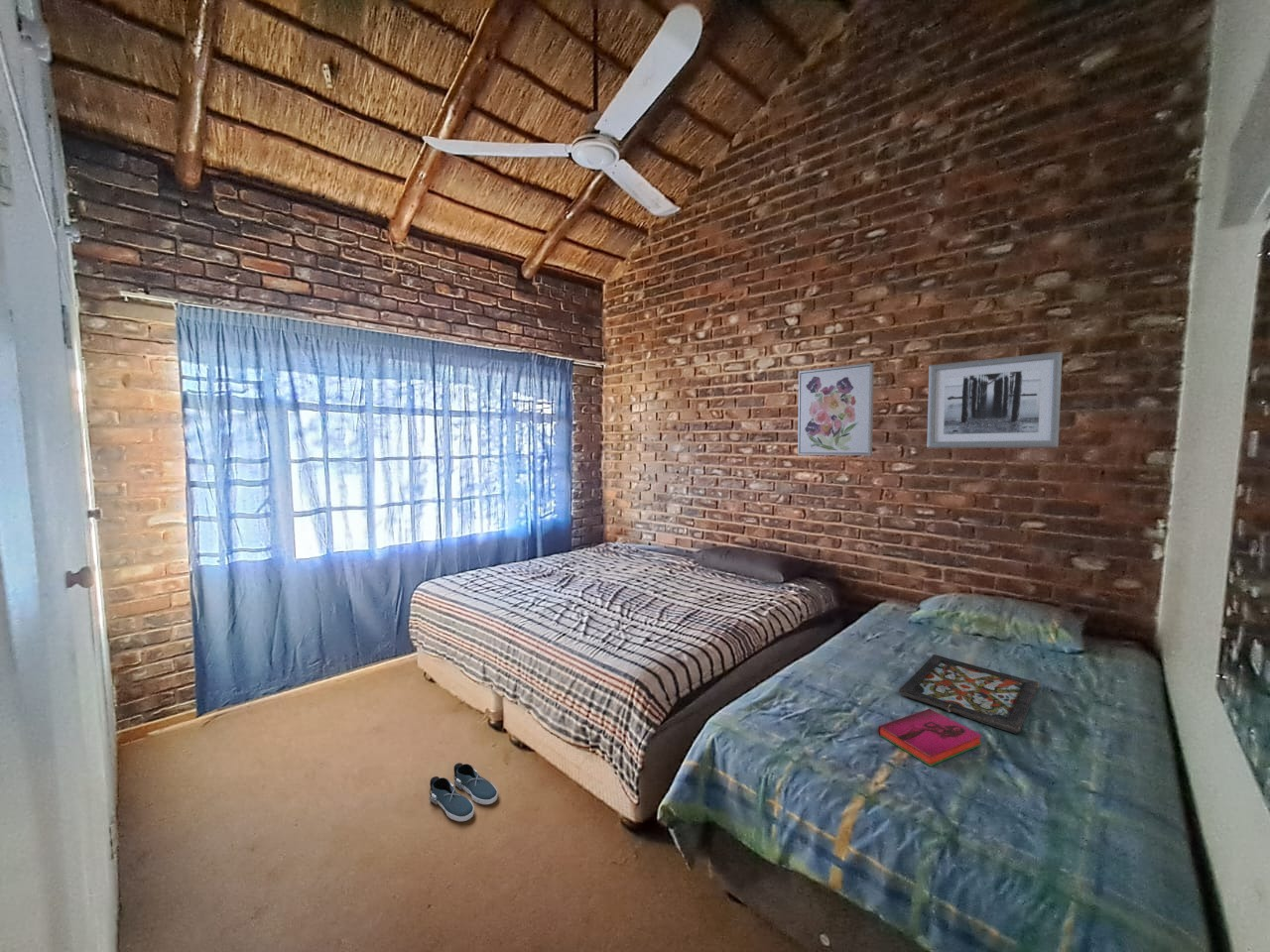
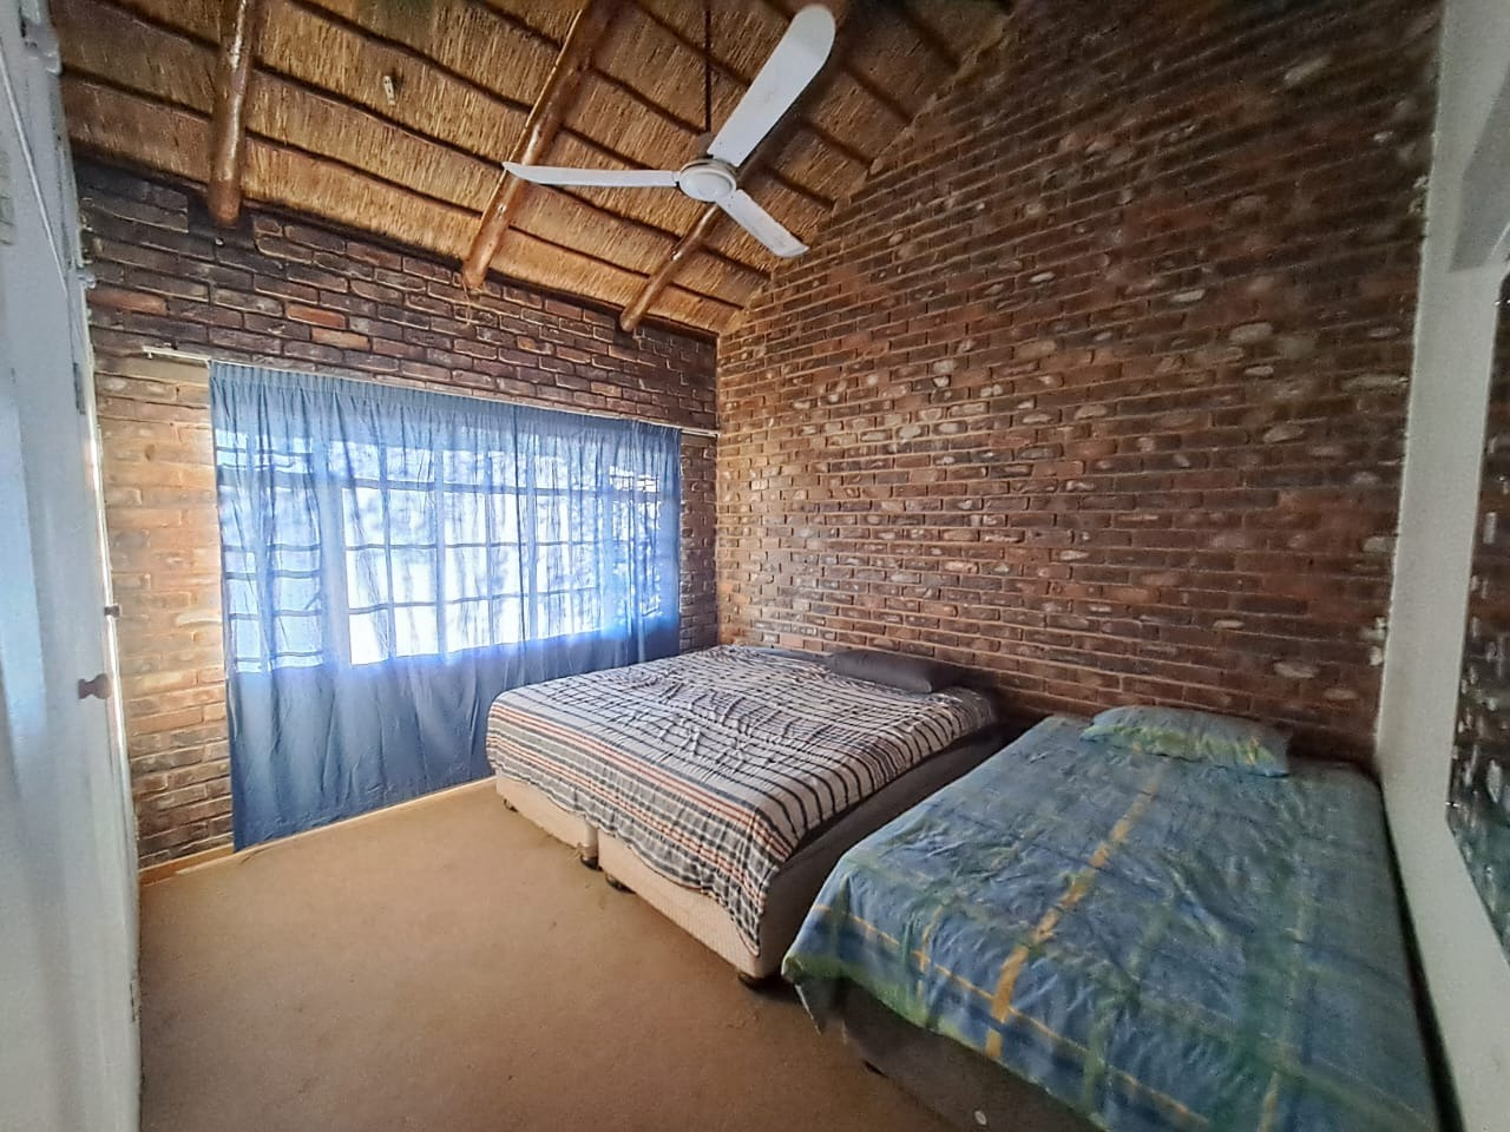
- hardback book [877,708,983,768]
- wall art [926,350,1064,449]
- shoe [429,762,498,822]
- wall art [797,362,875,456]
- decorative tray [898,654,1041,735]
